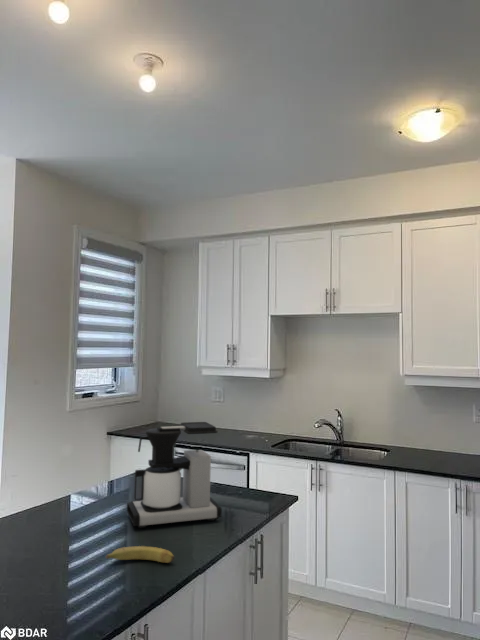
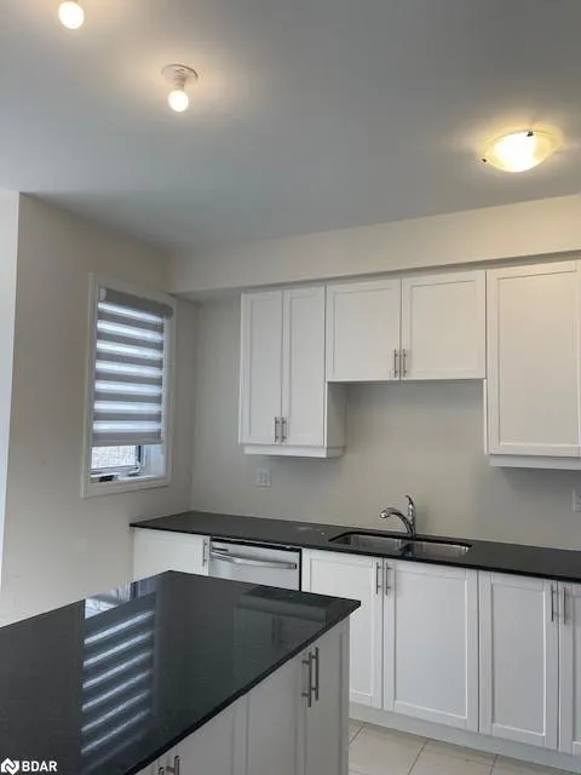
- fruit [105,545,175,564]
- coffee maker [126,421,223,529]
